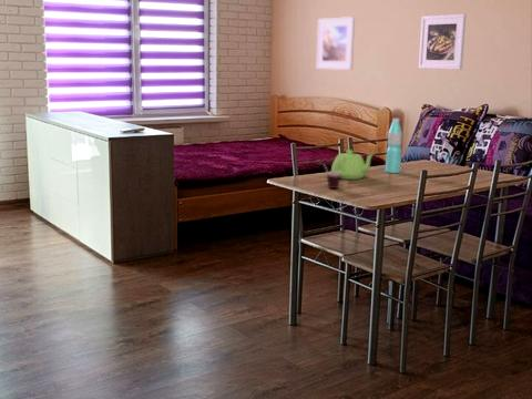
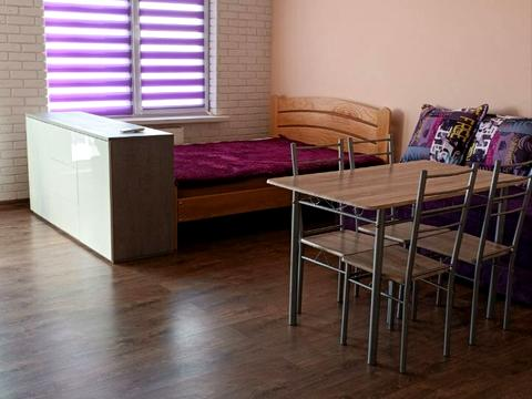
- teapot [330,149,376,181]
- water bottle [383,117,403,174]
- cup [315,160,341,190]
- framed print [315,16,356,71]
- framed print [418,13,467,71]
